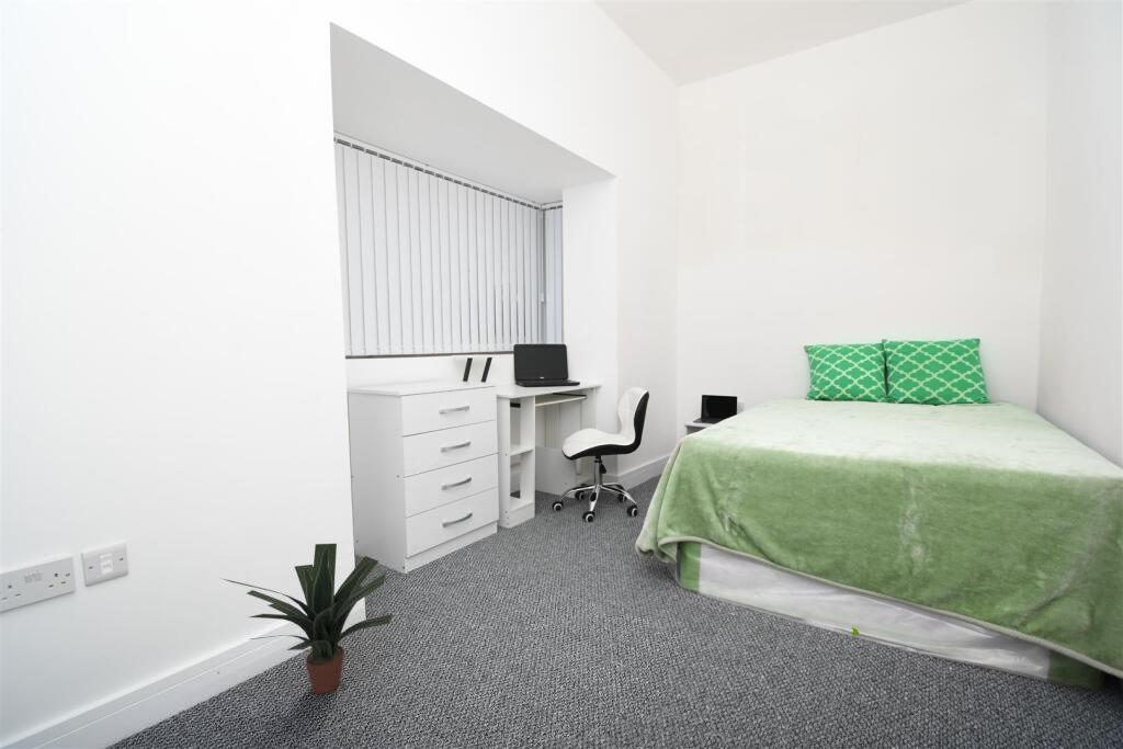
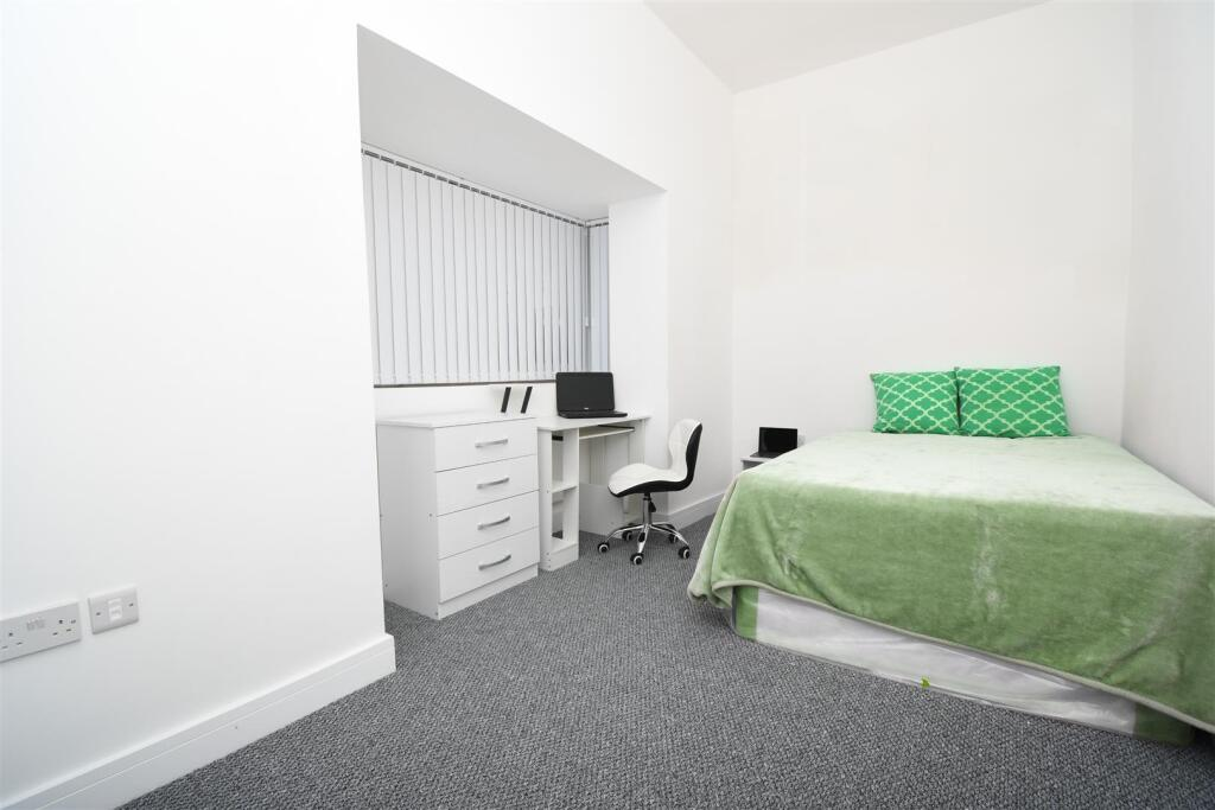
- potted plant [219,543,394,695]
